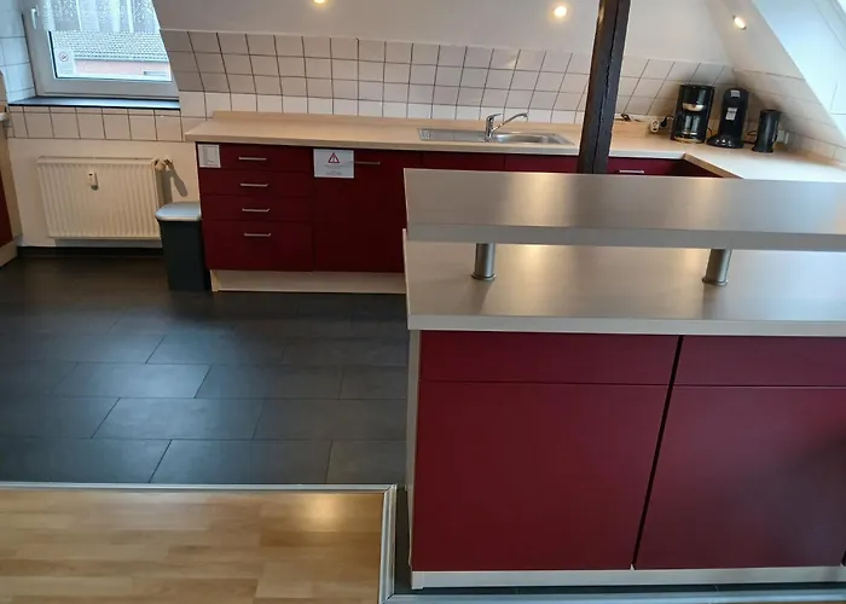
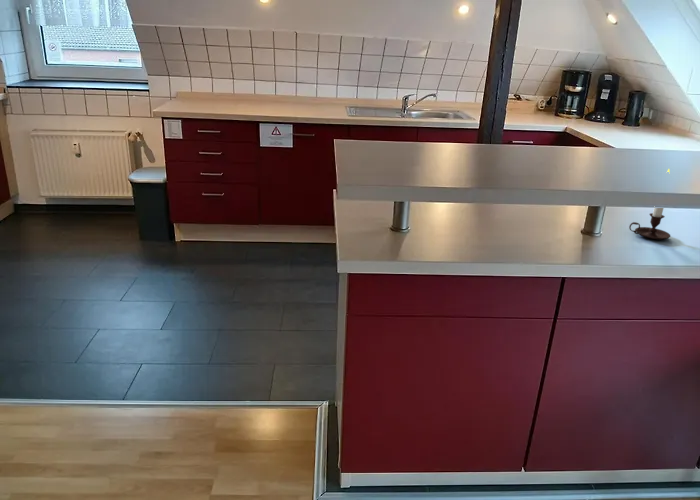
+ candle [628,168,671,240]
